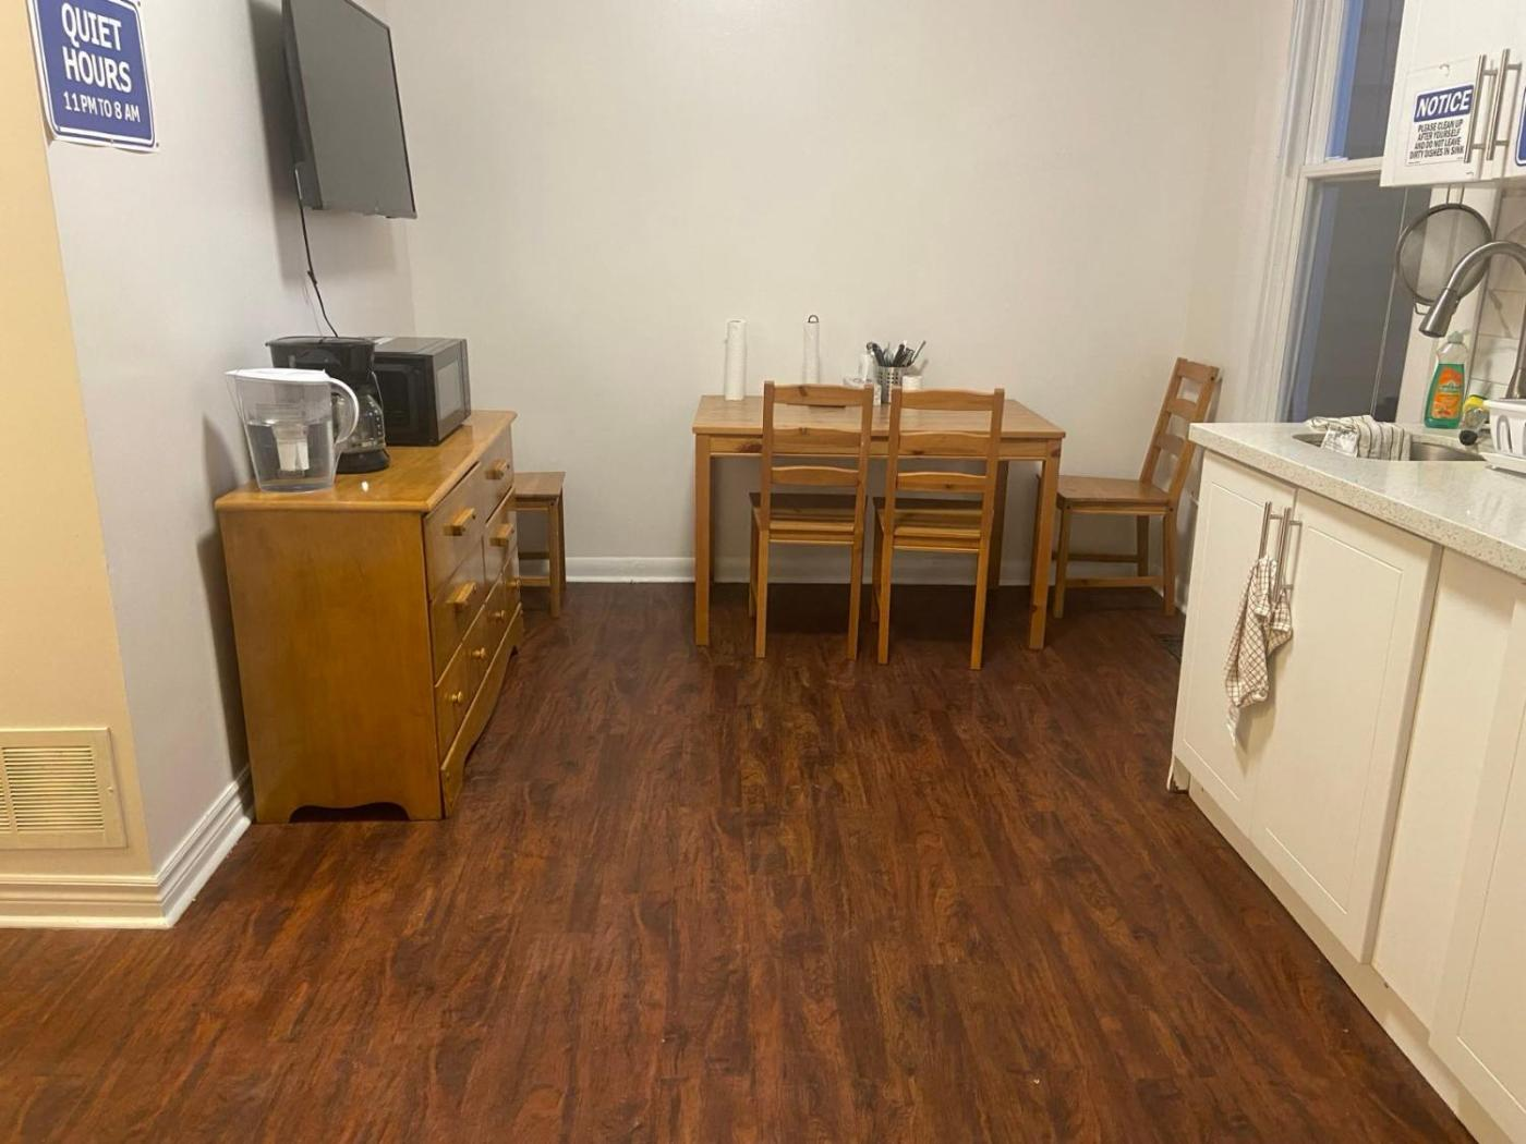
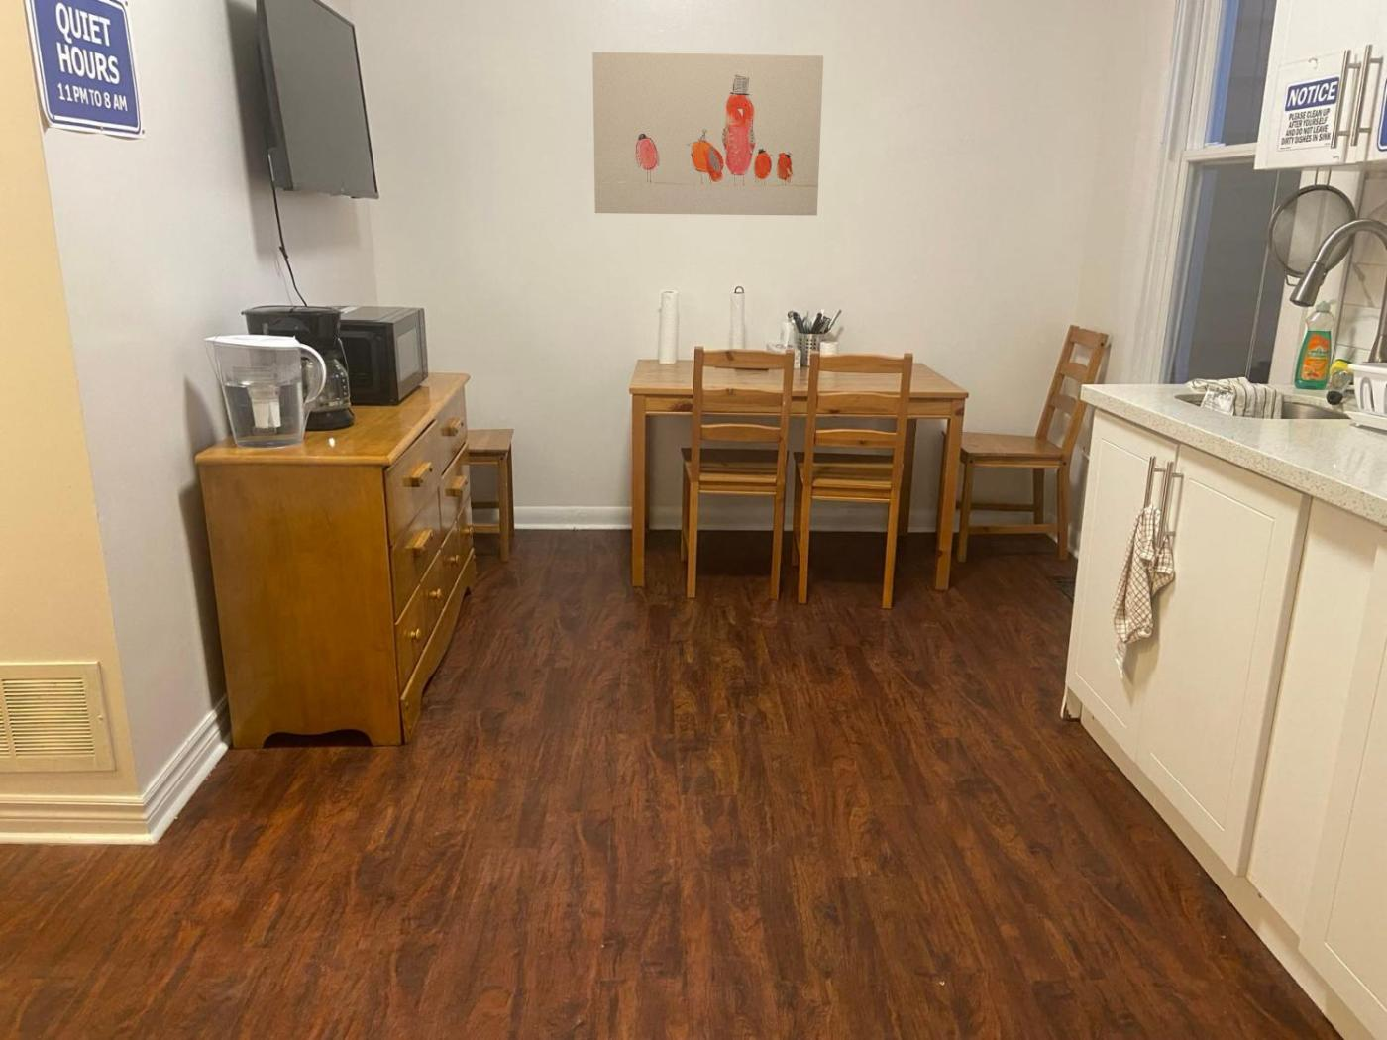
+ wall art [592,50,825,217]
